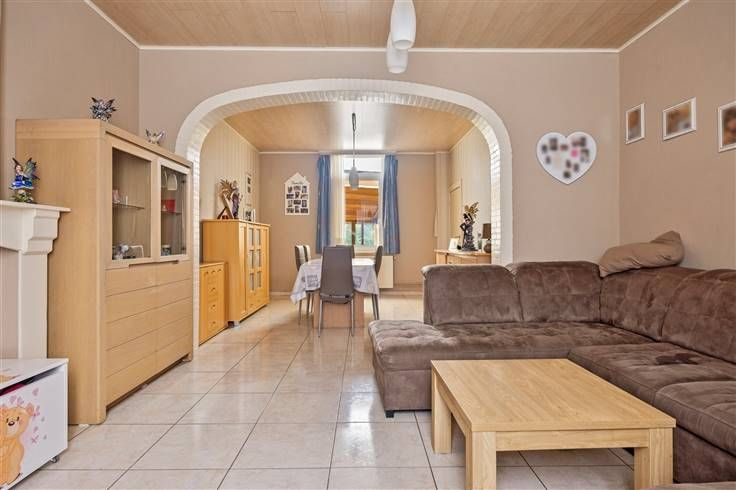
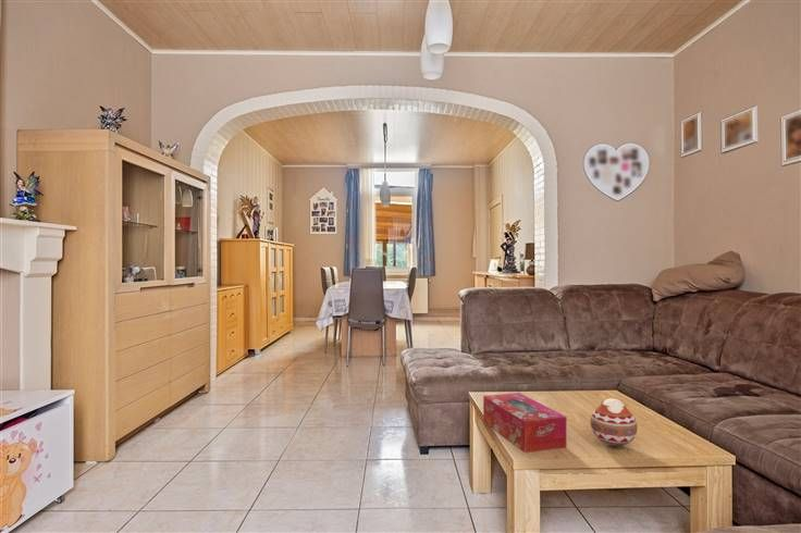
+ decorative ball [589,397,639,447]
+ tissue box [482,392,567,454]
